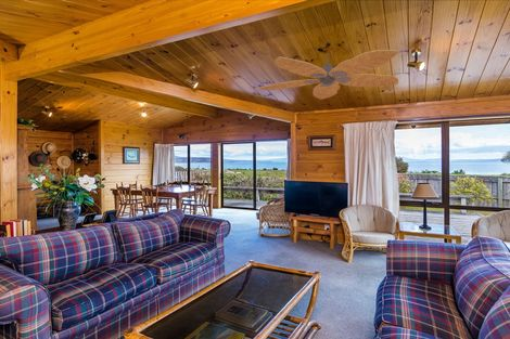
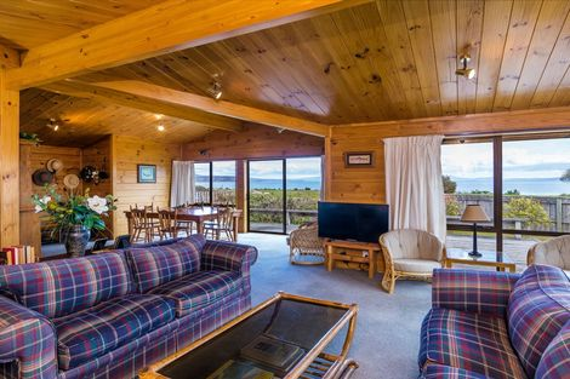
- ceiling fan [256,49,400,101]
